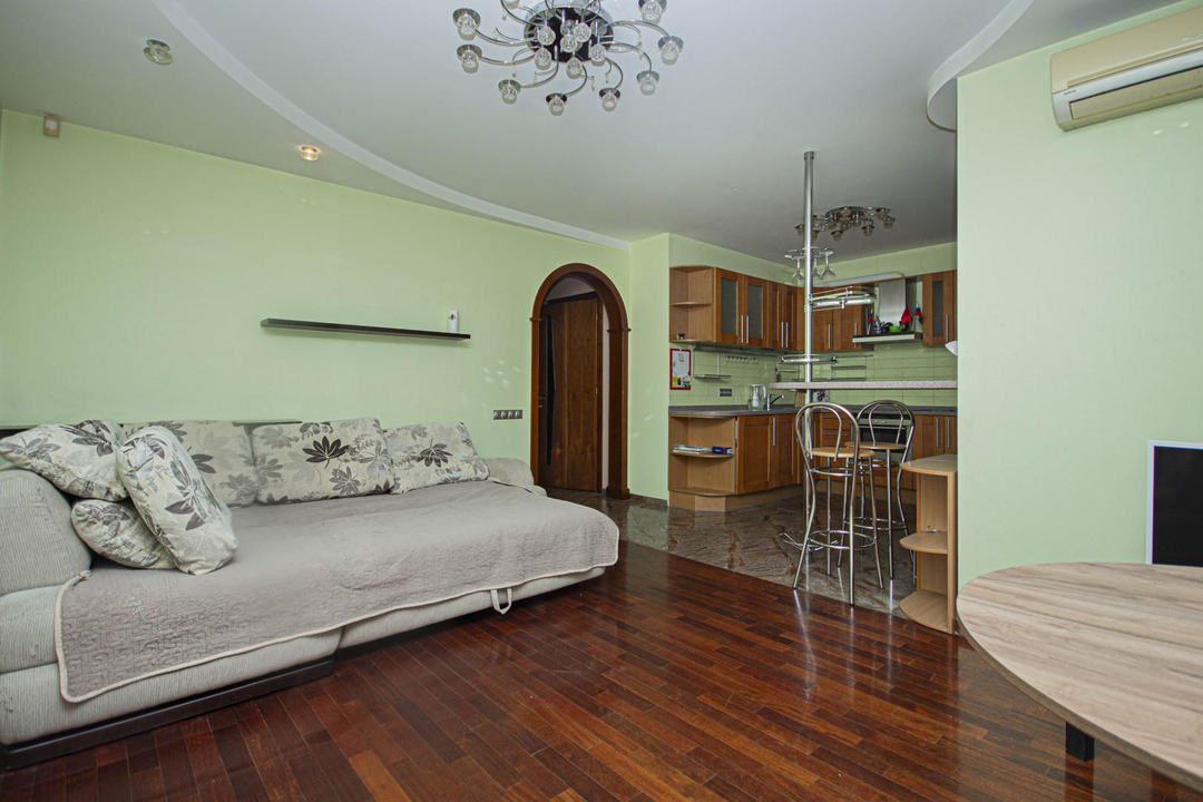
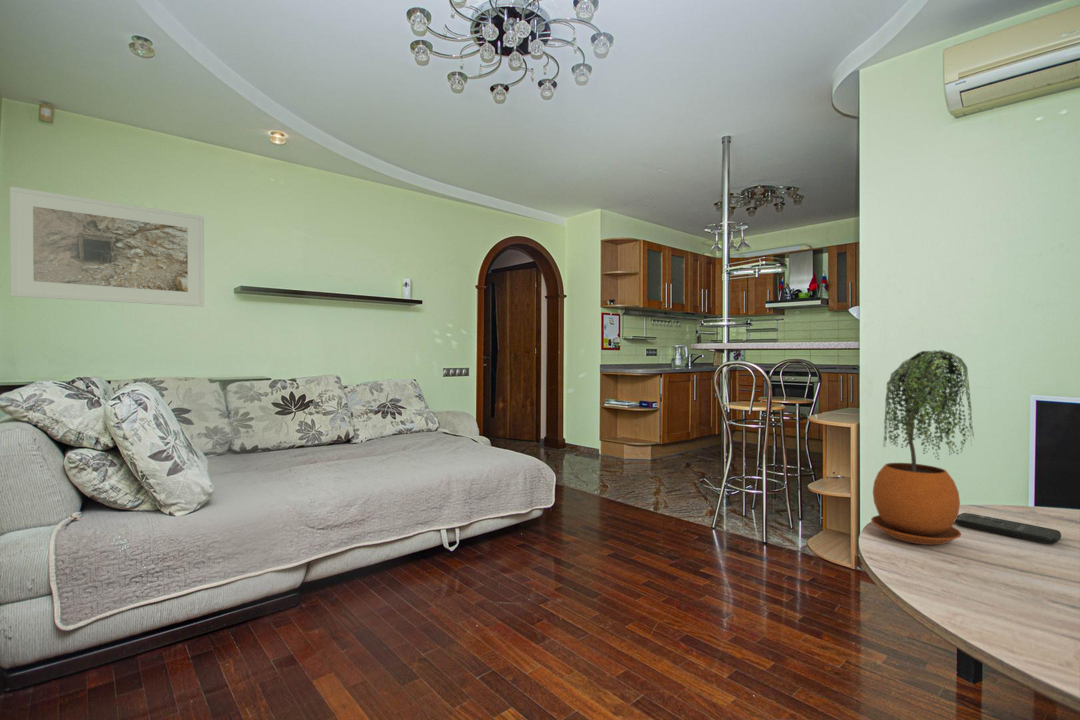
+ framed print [9,186,205,308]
+ smartphone [954,512,1062,544]
+ potted plant [870,349,975,546]
